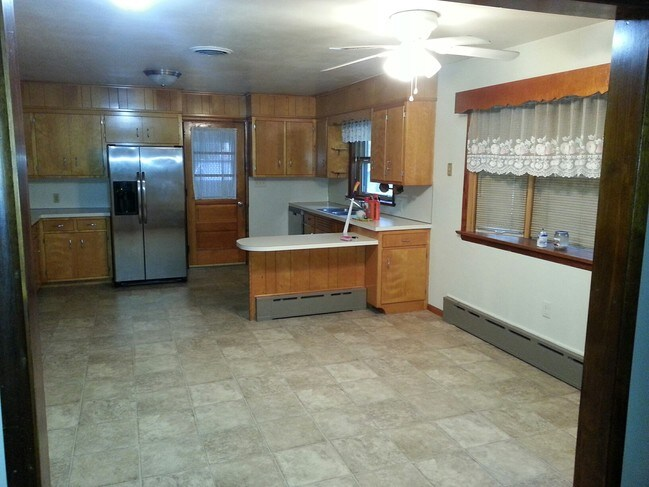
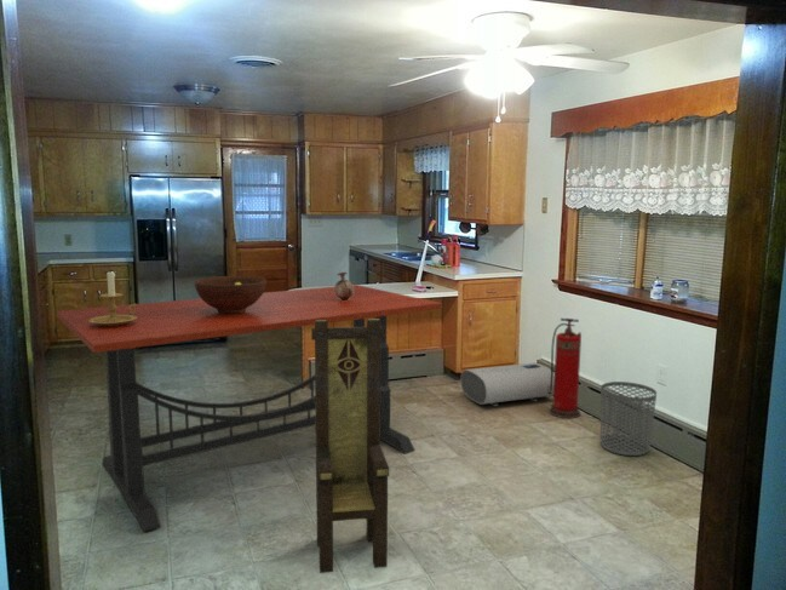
+ fruit bowl [194,275,268,314]
+ chair [310,317,390,574]
+ dining table [56,283,443,533]
+ waste bin [599,380,658,457]
+ fire extinguisher [547,317,583,419]
+ candle holder [88,270,137,326]
+ vase [334,271,354,300]
+ water heater [459,362,555,407]
